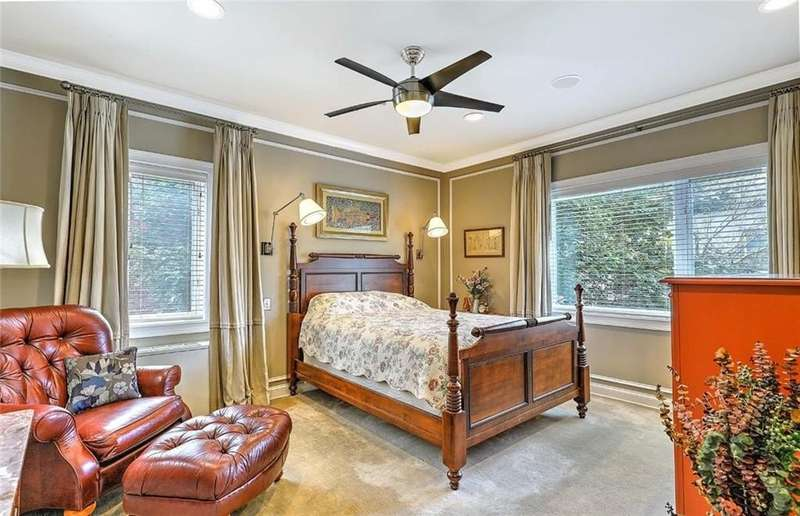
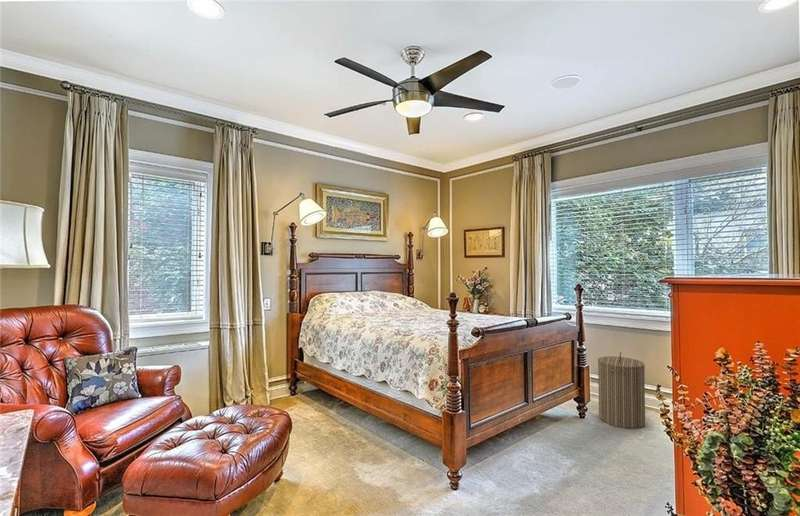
+ laundry hamper [597,351,646,430]
